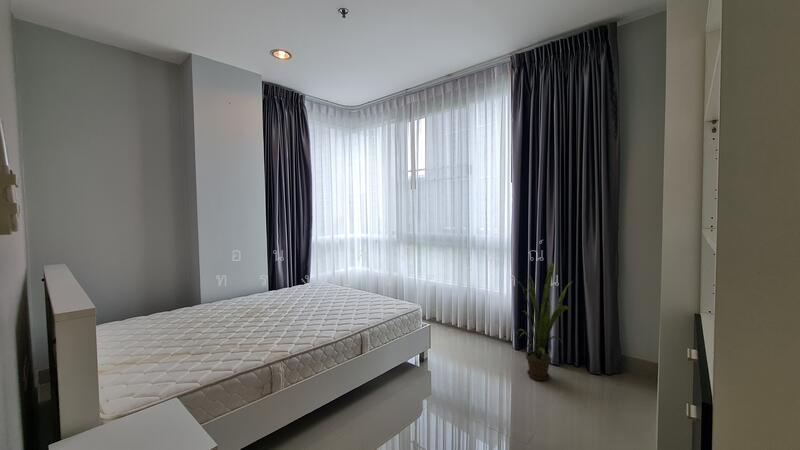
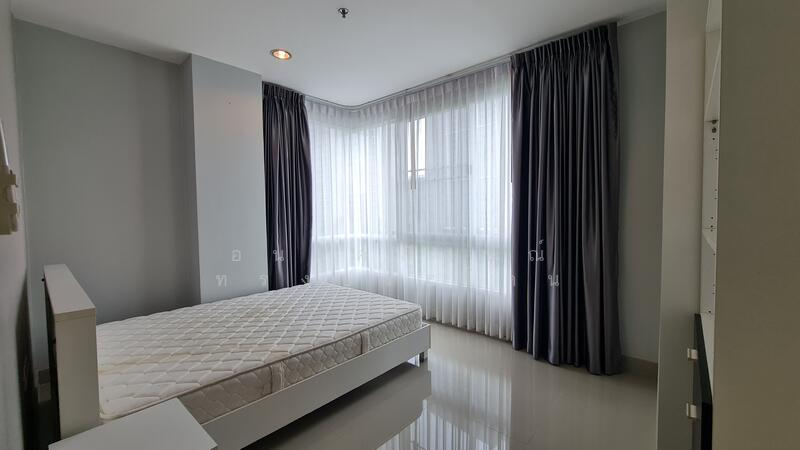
- house plant [510,262,574,381]
